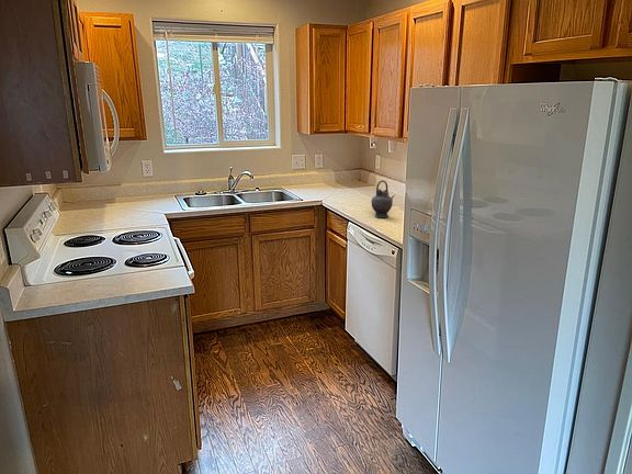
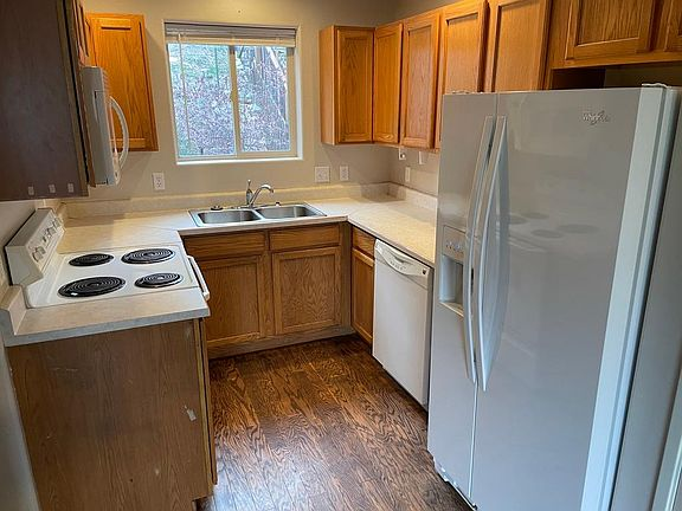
- teapot [371,179,396,219]
